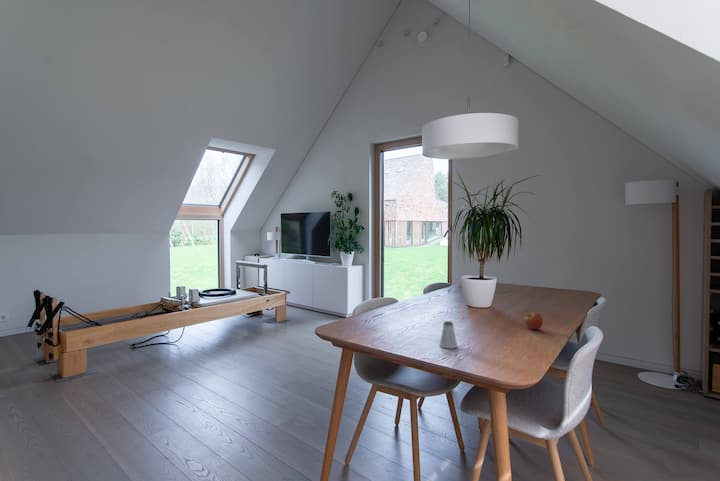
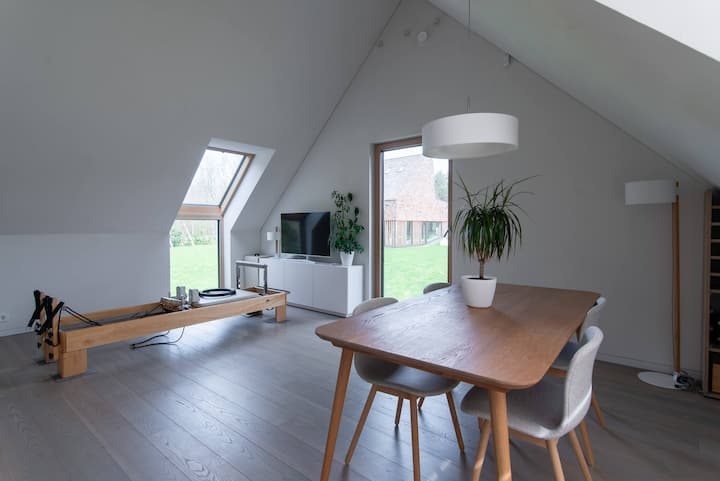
- saltshaker [439,320,458,350]
- apple [523,311,544,330]
